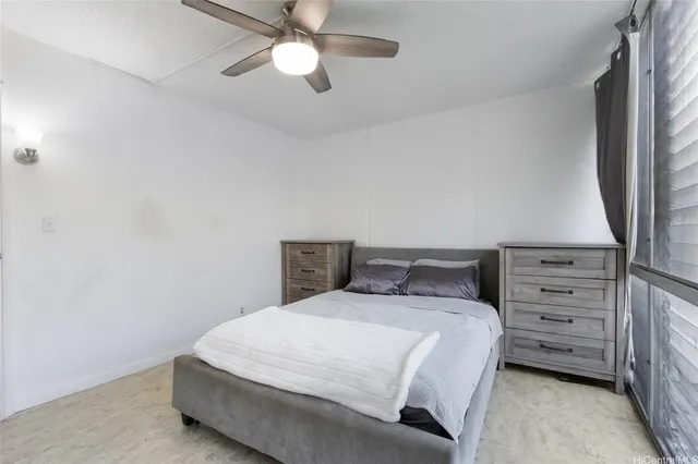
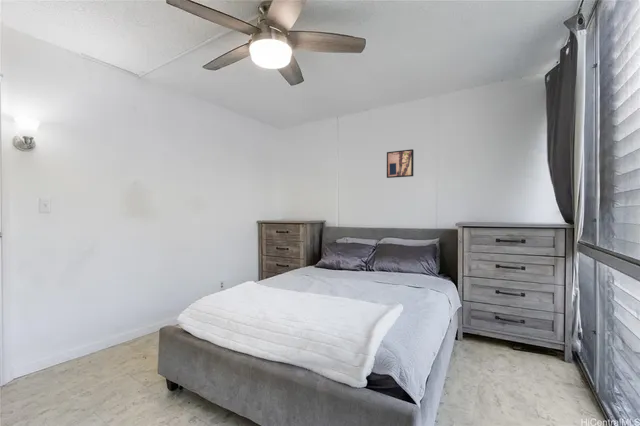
+ wall art [386,148,415,179]
